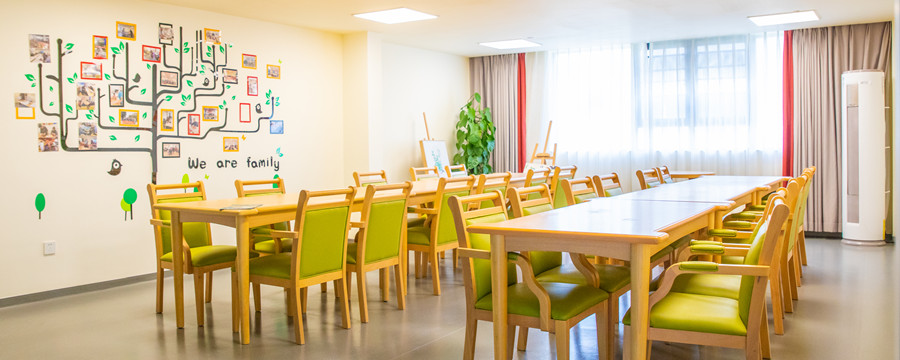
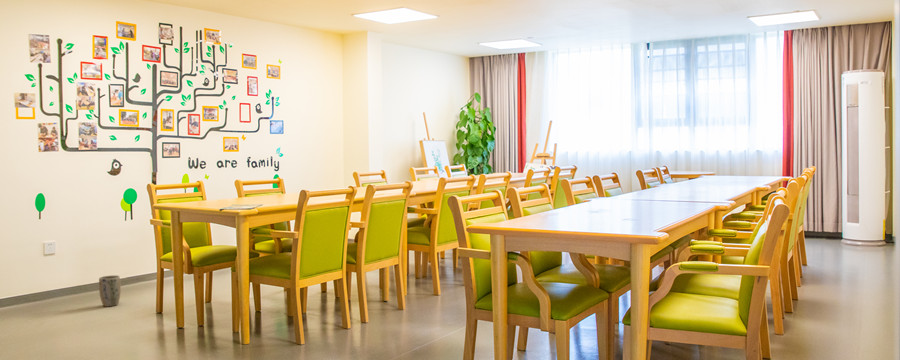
+ plant pot [98,275,122,307]
